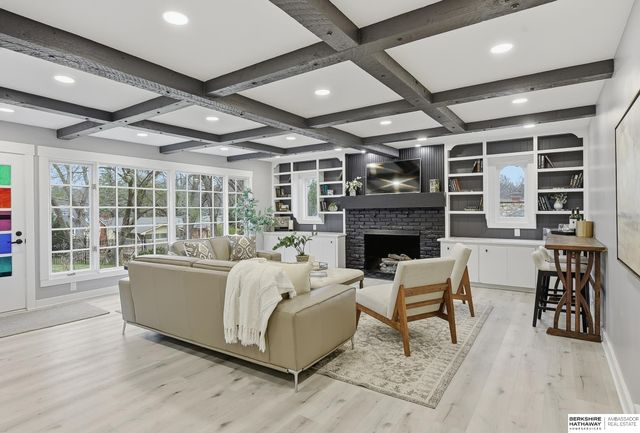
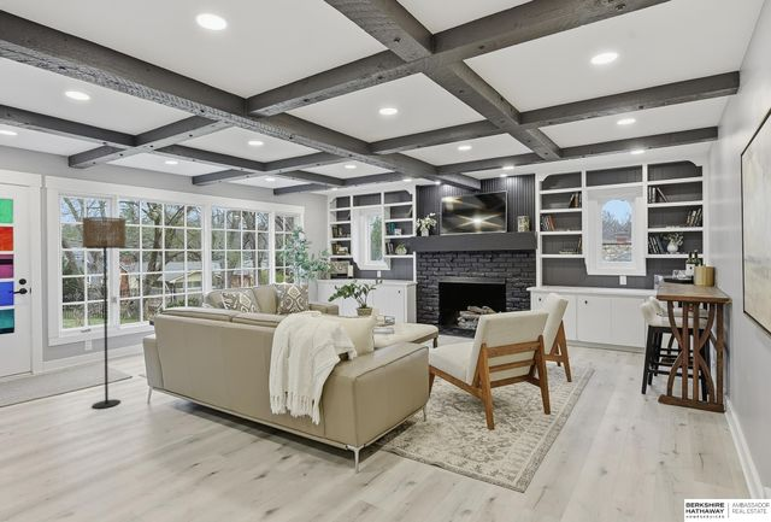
+ floor lamp [81,216,126,410]
